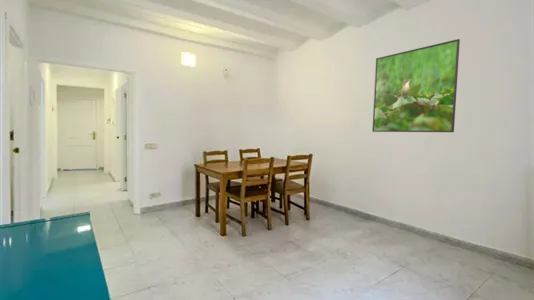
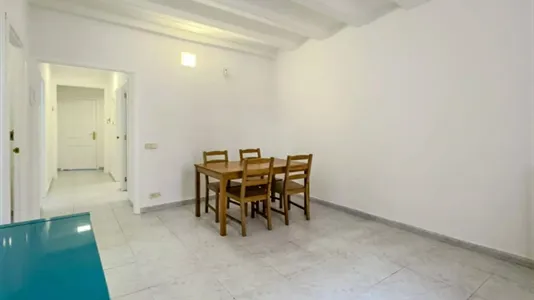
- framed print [371,38,461,133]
